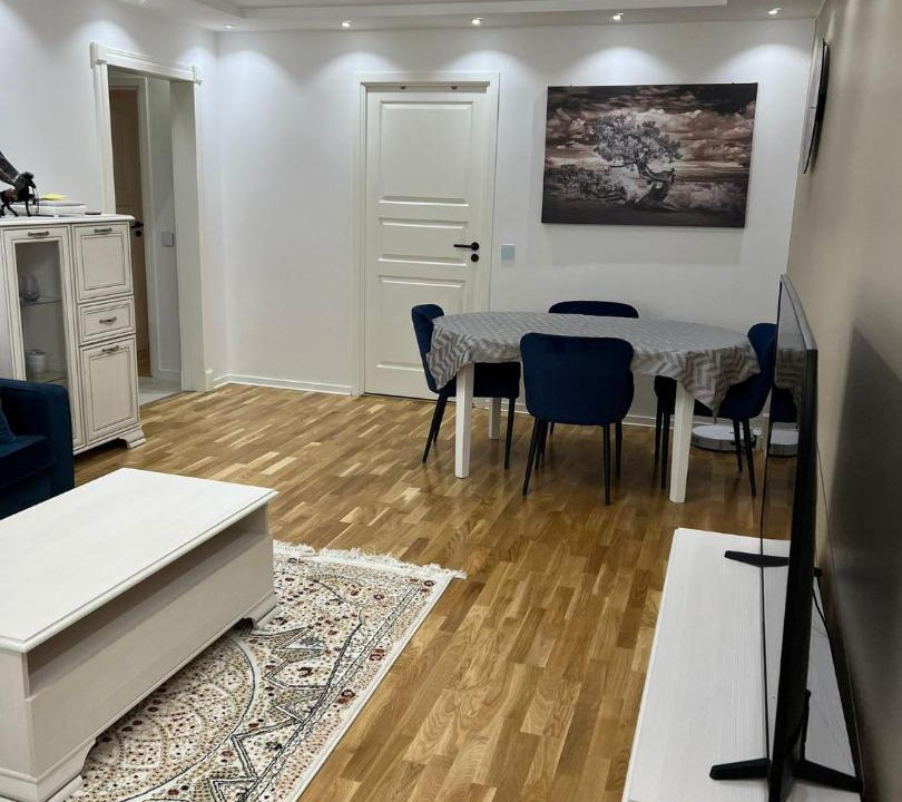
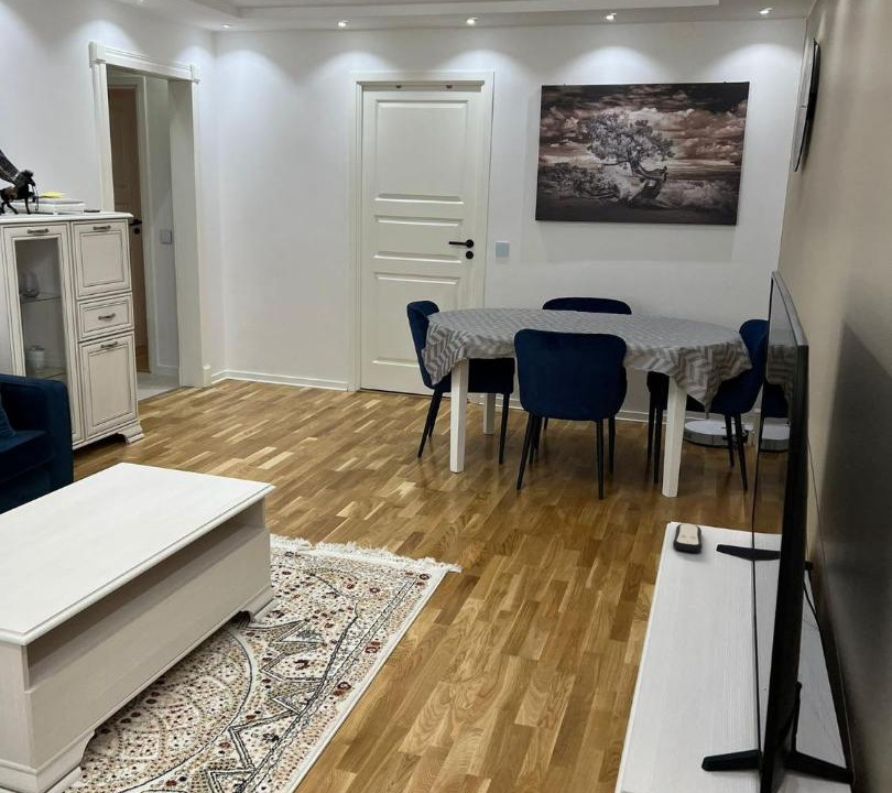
+ remote control [672,522,703,553]
